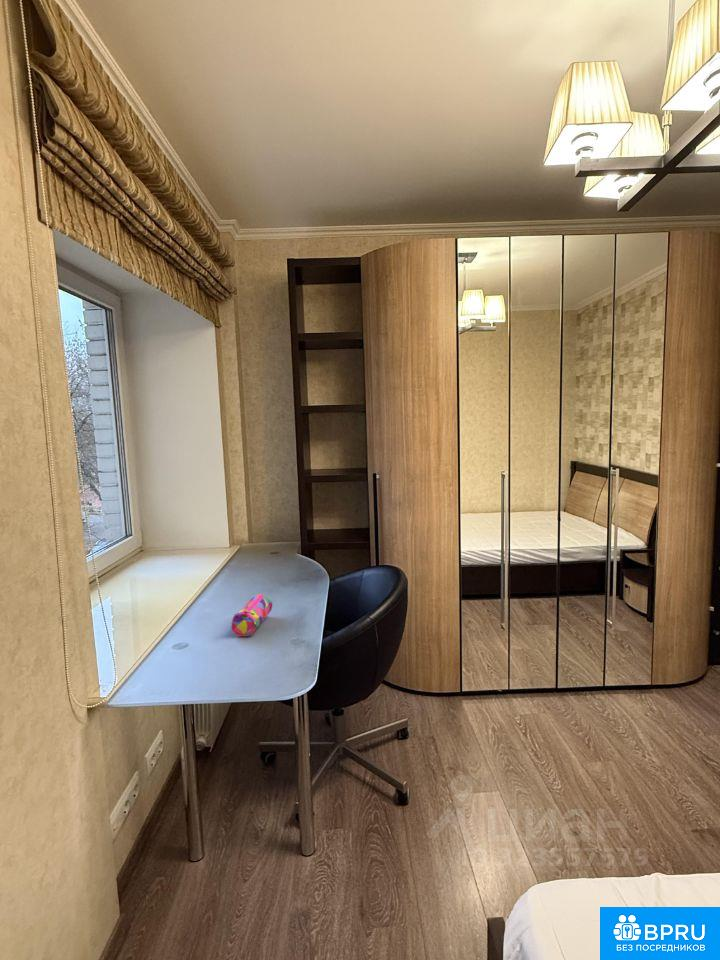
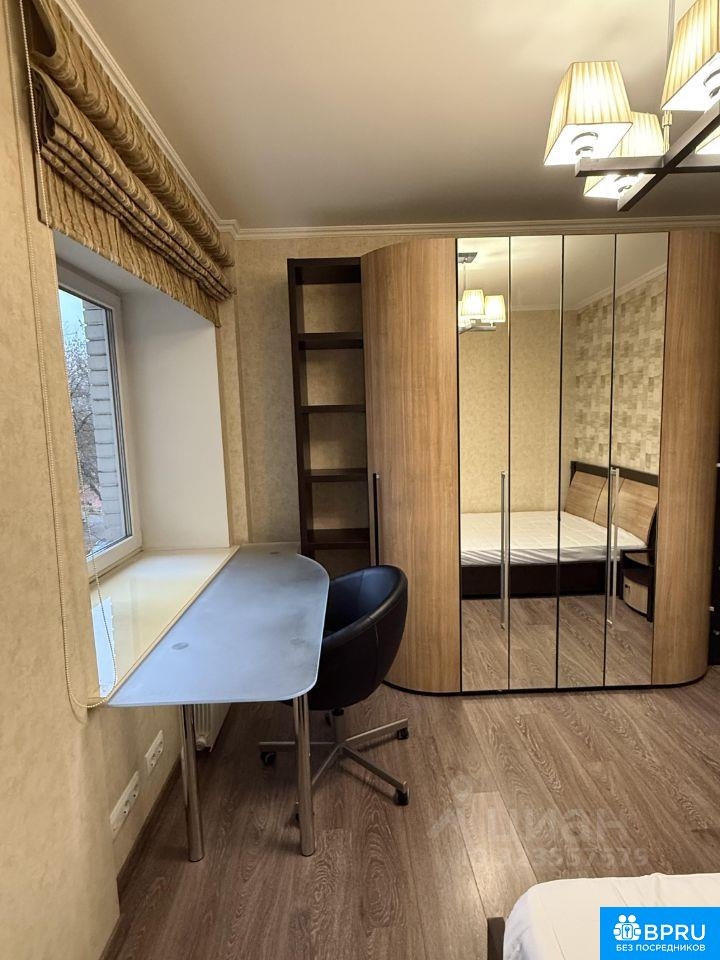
- pencil case [231,593,273,637]
